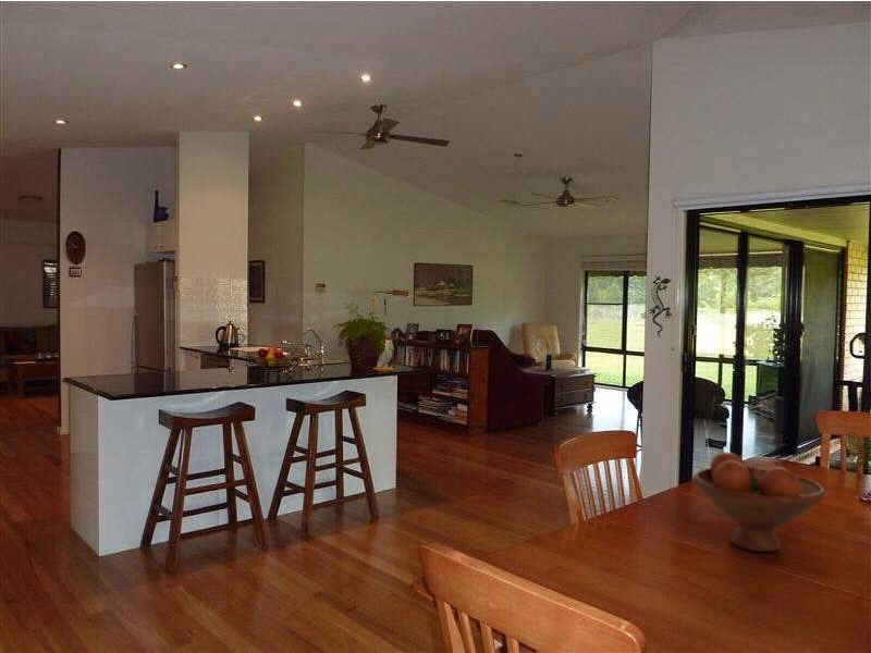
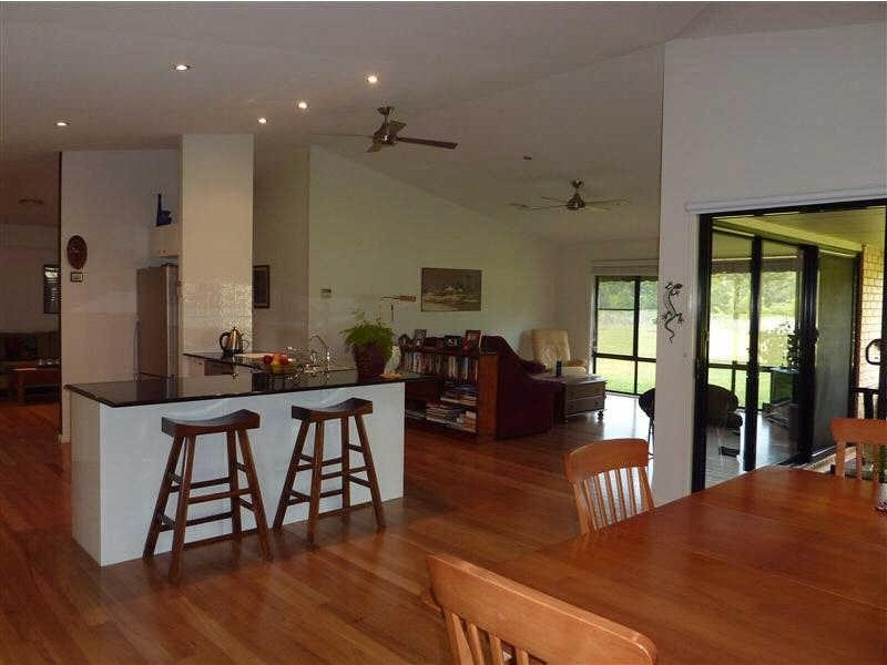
- fruit bowl [691,452,827,553]
